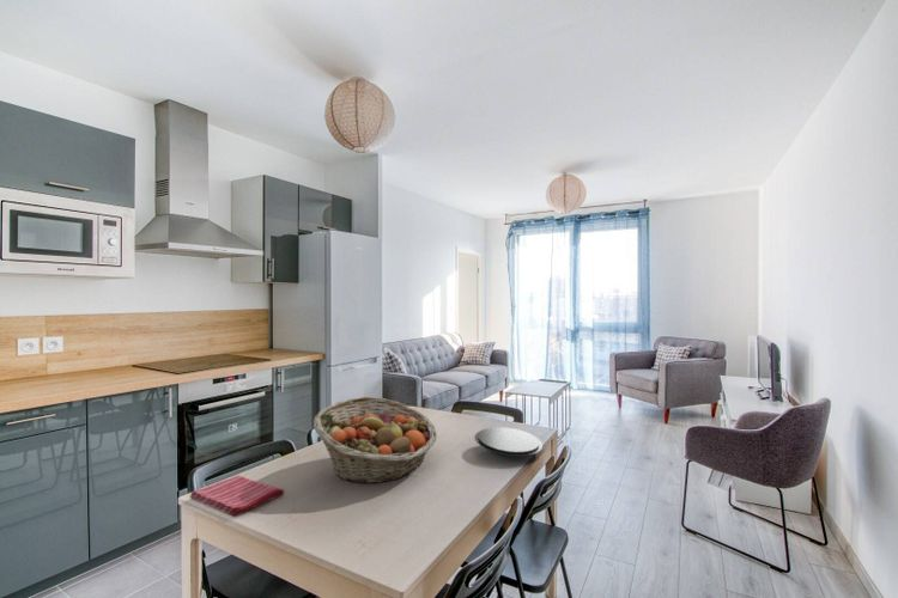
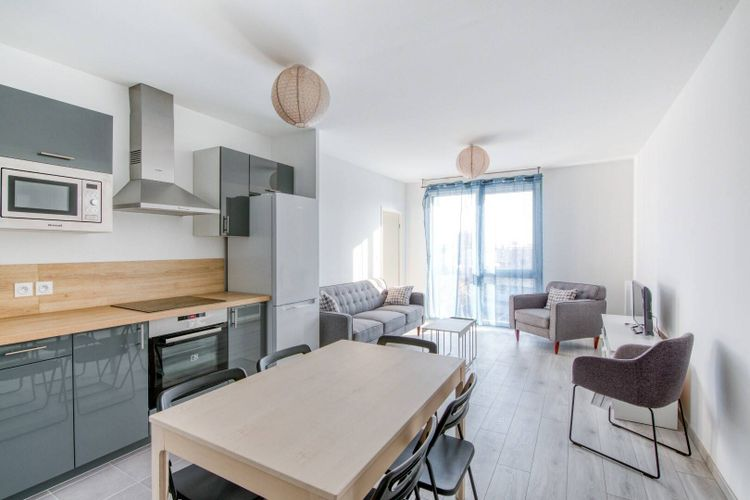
- dish towel [189,474,285,518]
- fruit basket [313,396,437,484]
- plate [473,426,544,458]
